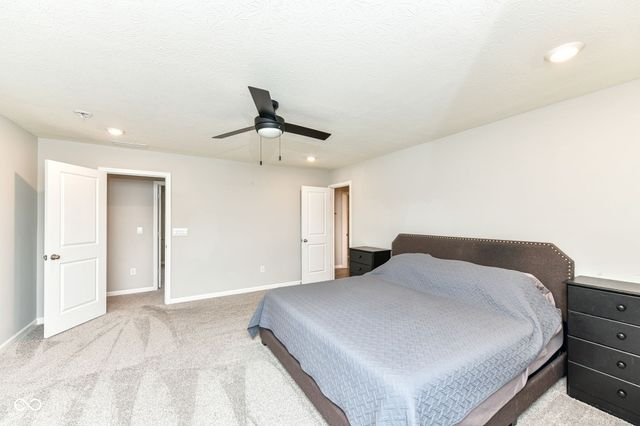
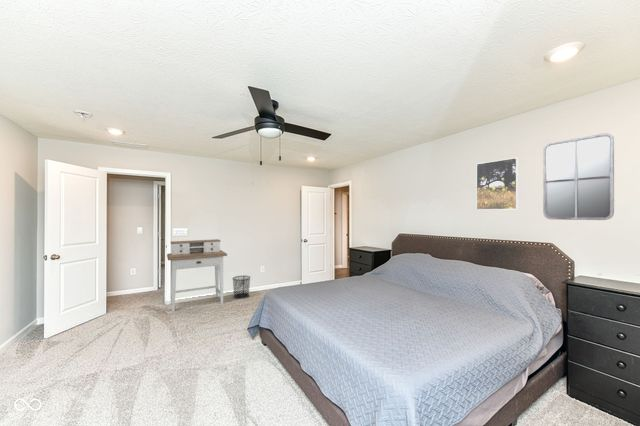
+ home mirror [542,132,615,221]
+ waste bin [231,275,252,300]
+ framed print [475,157,519,211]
+ desk [166,238,228,313]
